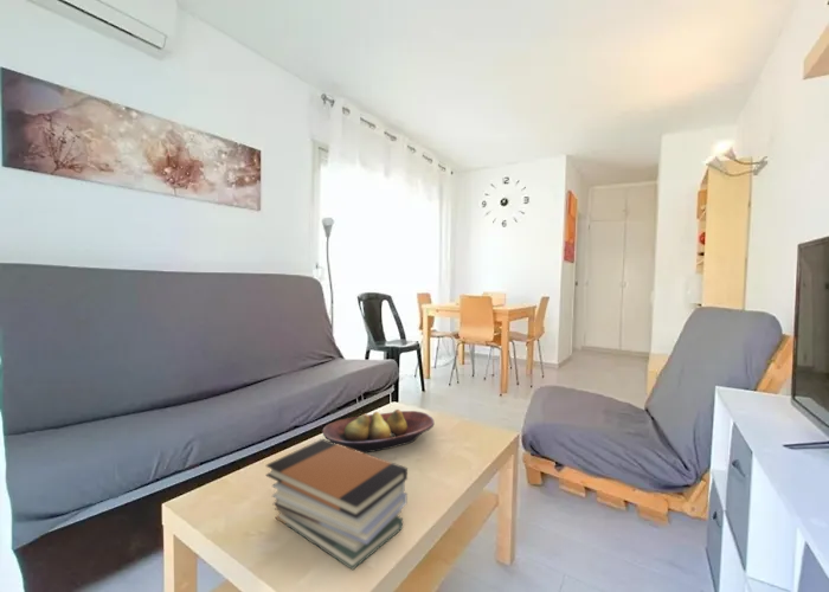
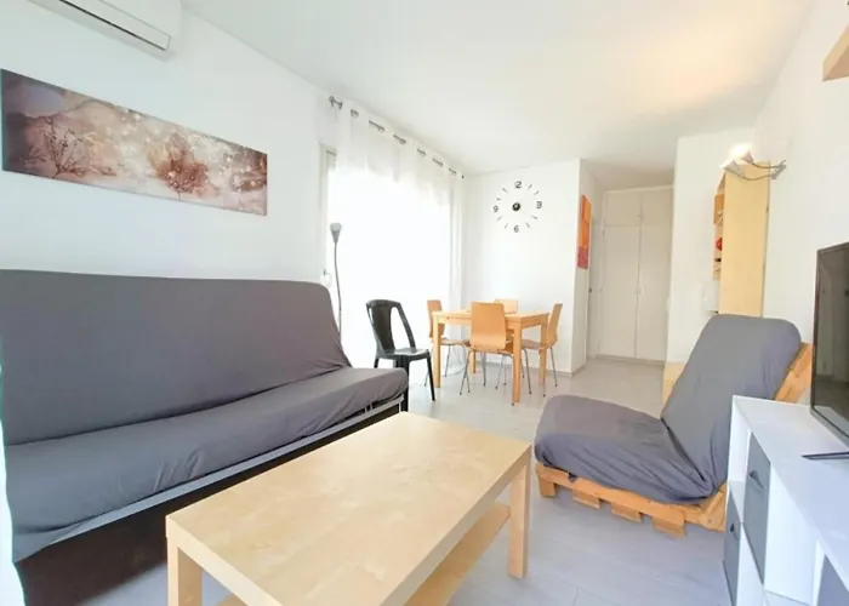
- fruit bowl [321,408,435,453]
- book stack [265,438,409,571]
